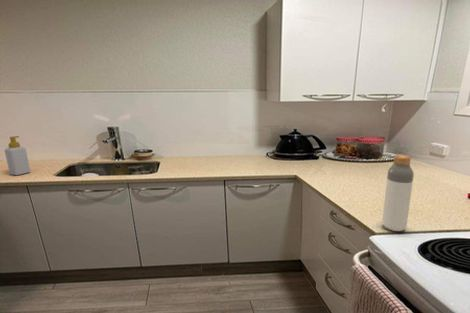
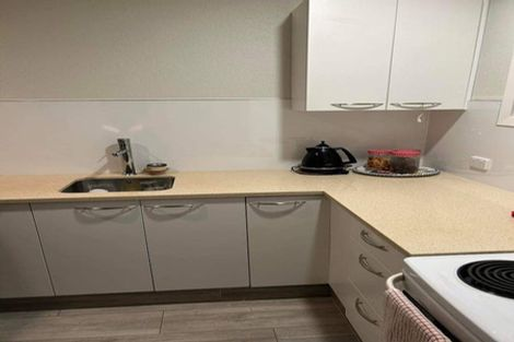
- soap bottle [3,135,31,176]
- bottle [381,153,415,232]
